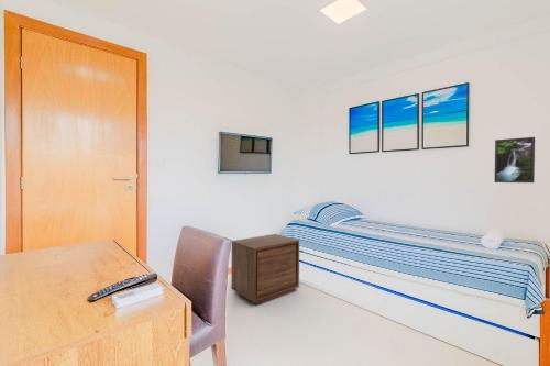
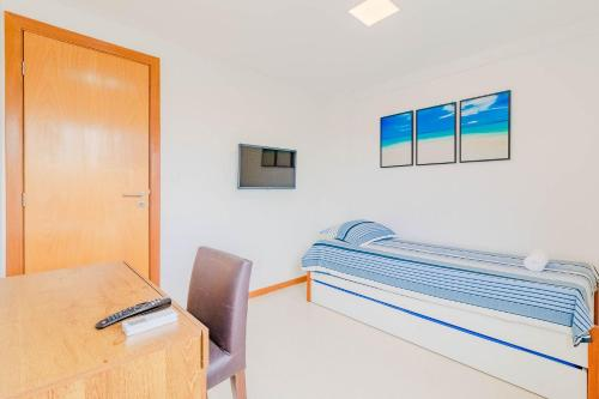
- nightstand [230,233,300,306]
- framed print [493,136,536,184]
